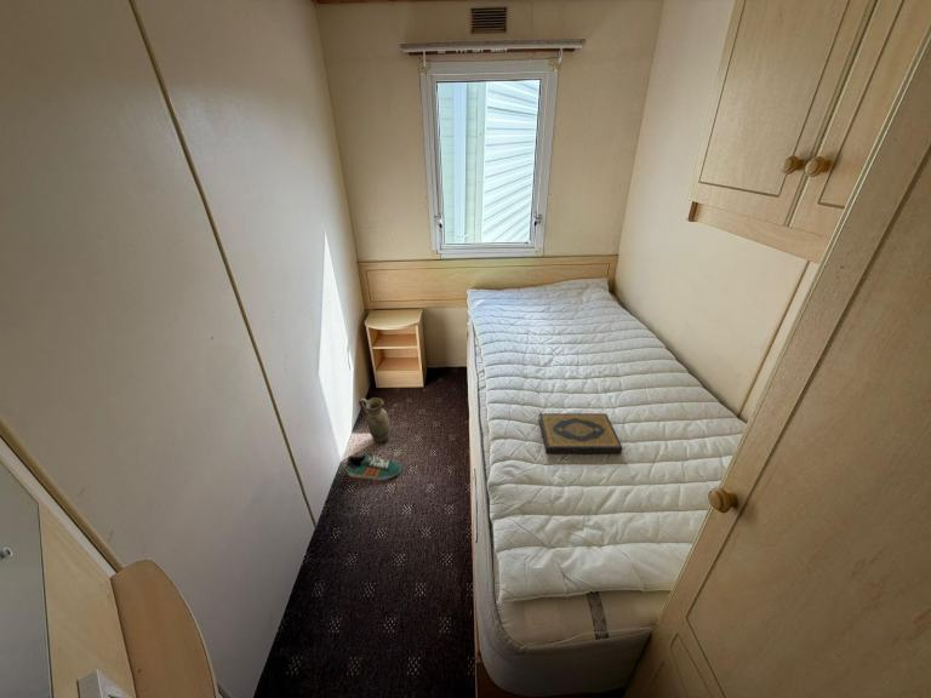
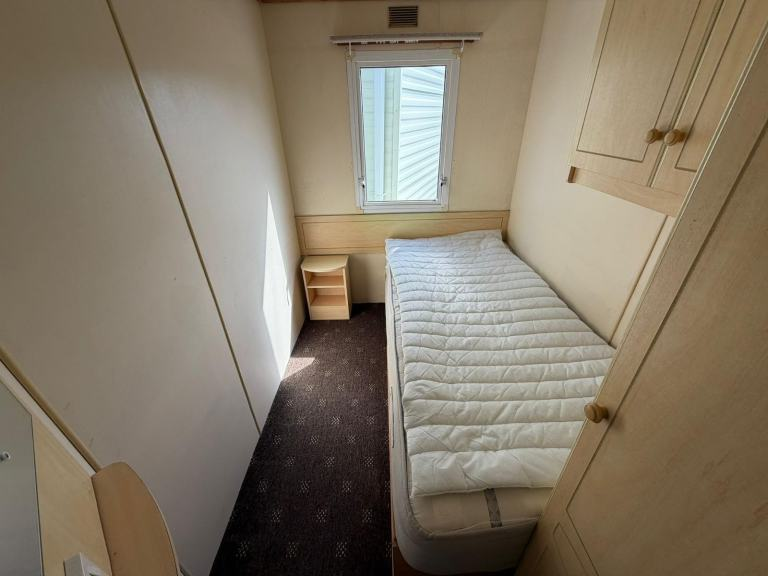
- hardback book [537,412,623,454]
- sneaker [345,452,402,481]
- ceramic jug [358,397,390,445]
